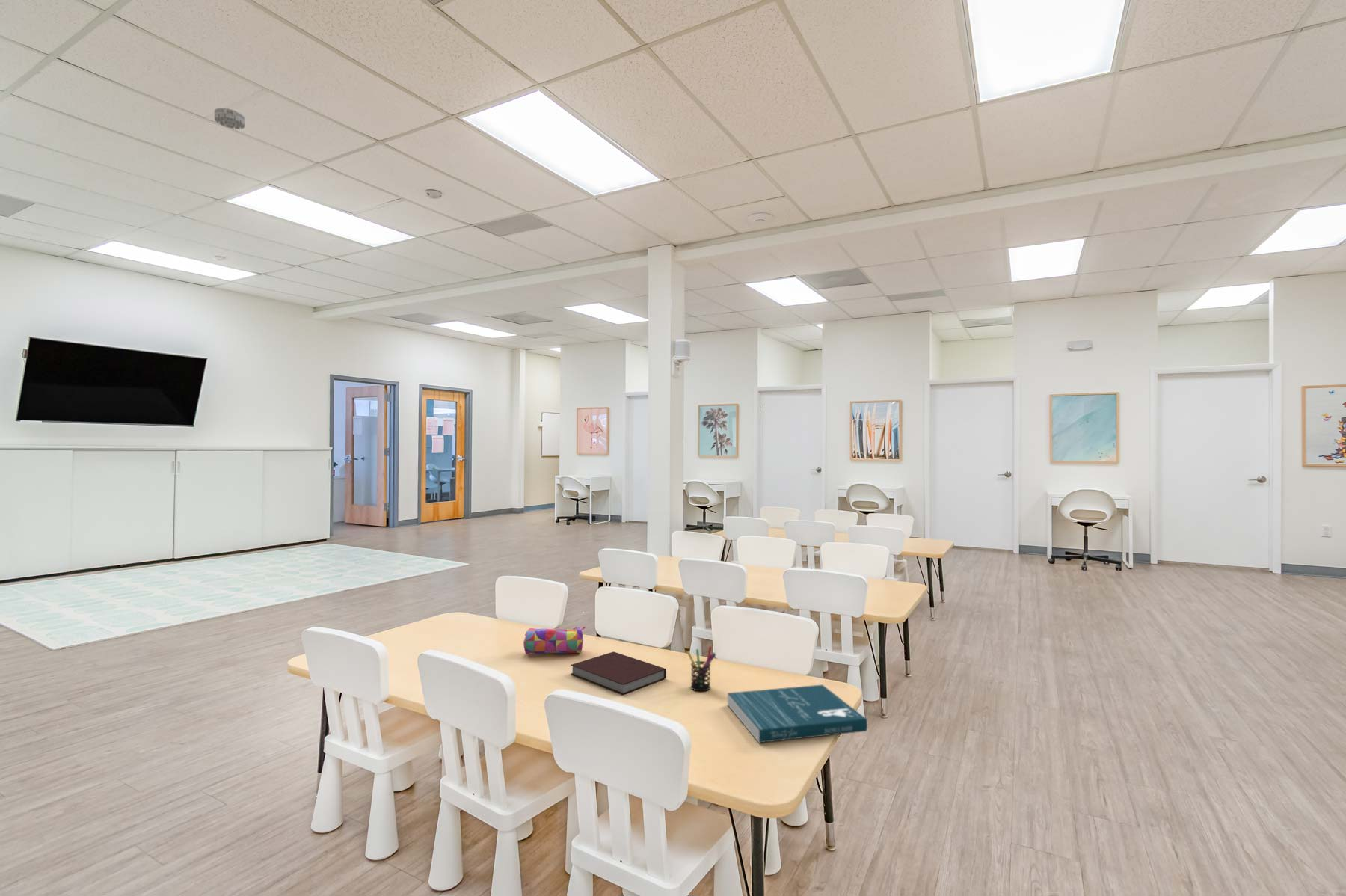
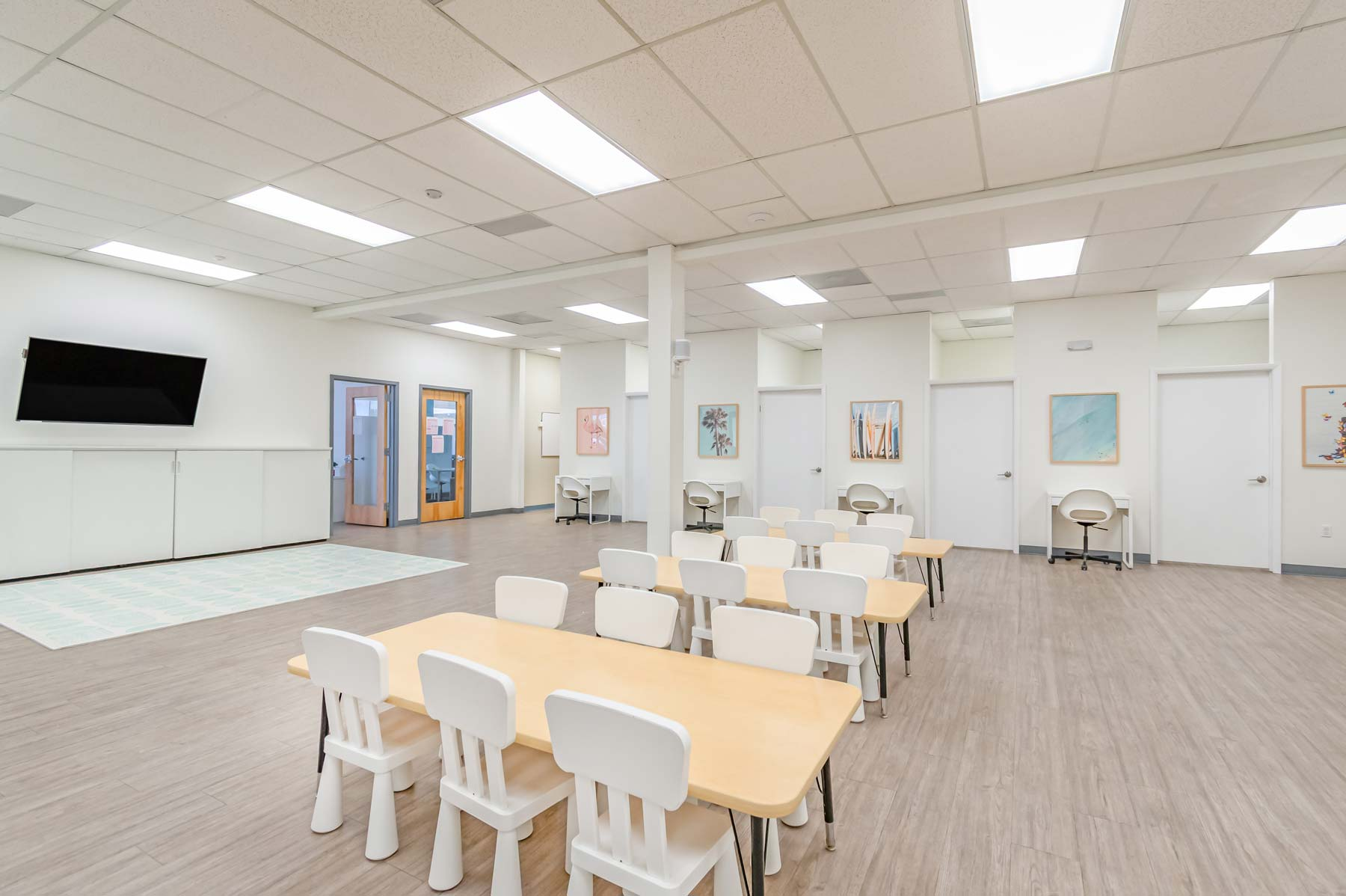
- pen holder [686,645,716,692]
- book [727,684,868,743]
- pencil case [523,625,586,655]
- smoke detector [214,107,246,130]
- notebook [570,651,667,695]
